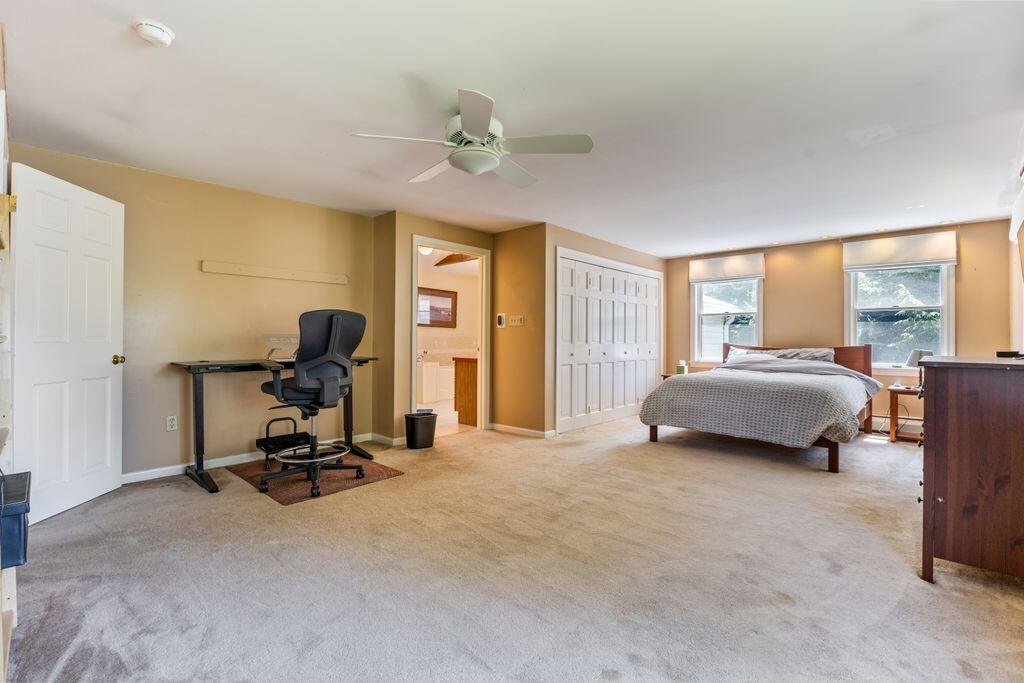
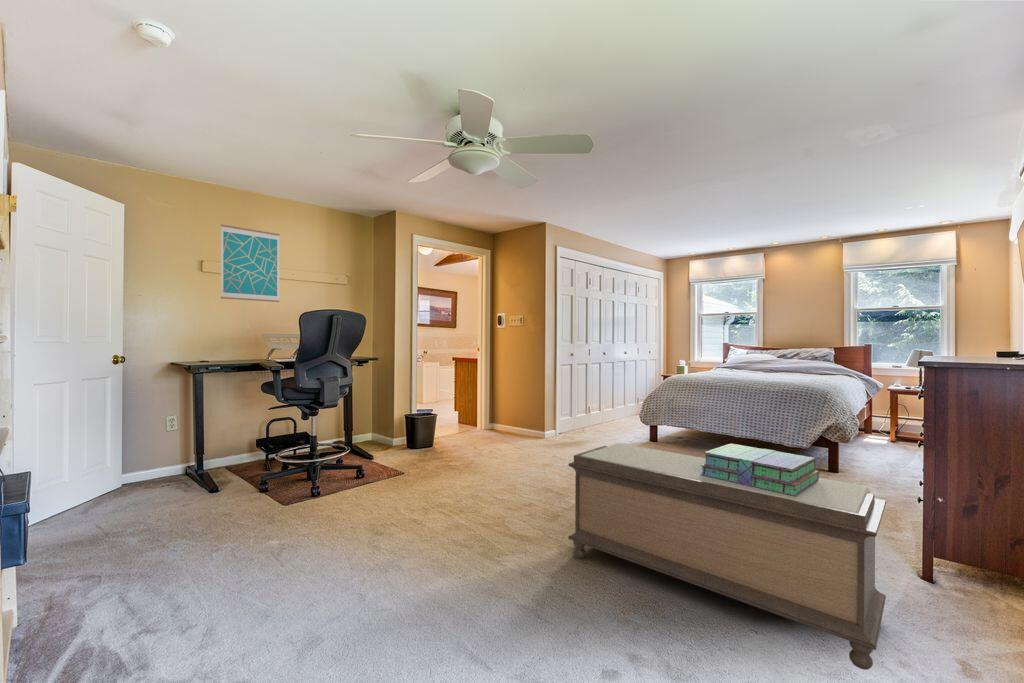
+ stack of books [700,443,820,496]
+ wall art [220,224,280,303]
+ bench [567,443,887,671]
